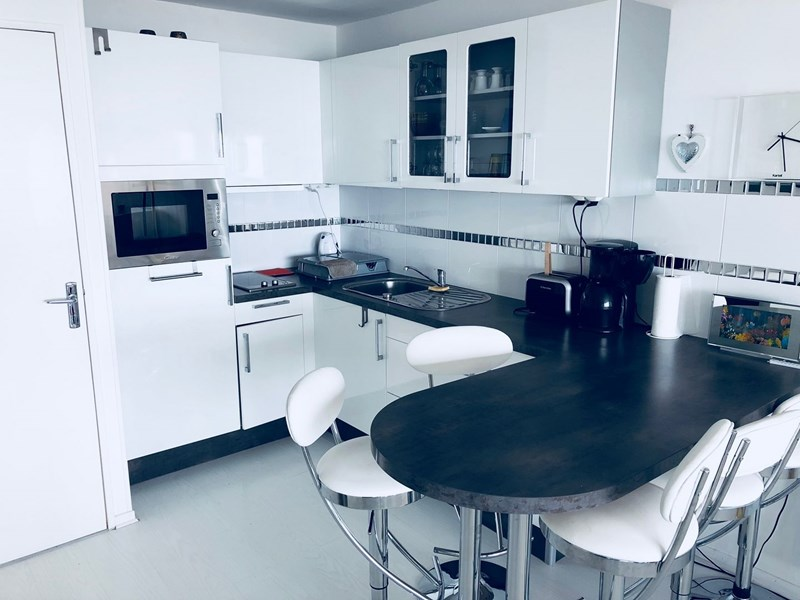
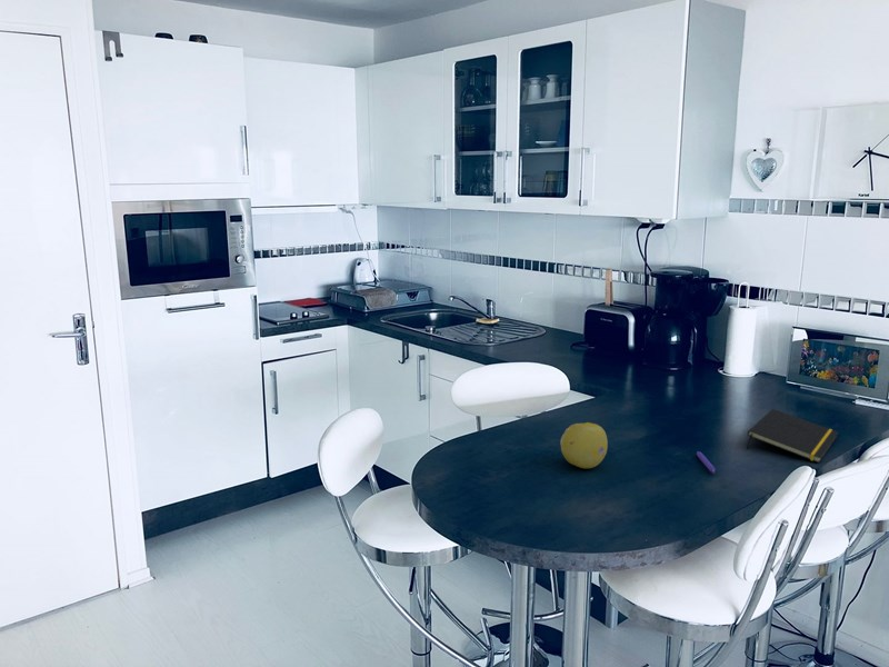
+ notepad [746,408,839,464]
+ fruit [559,421,609,469]
+ pen [696,450,717,475]
